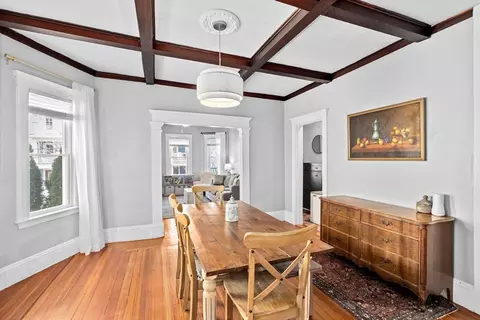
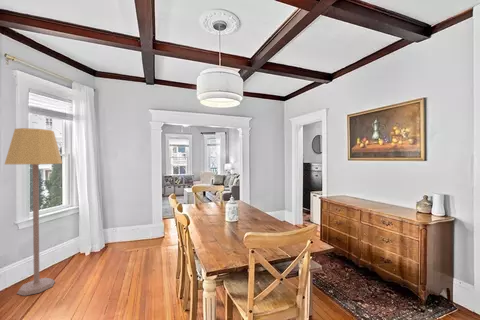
+ lamp [4,127,63,297]
